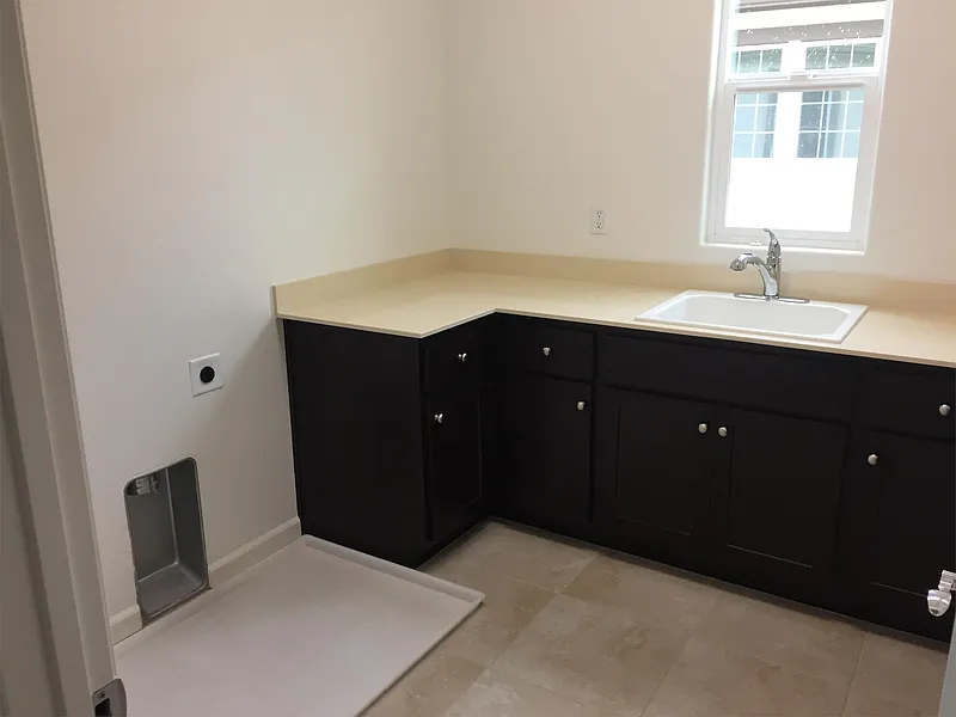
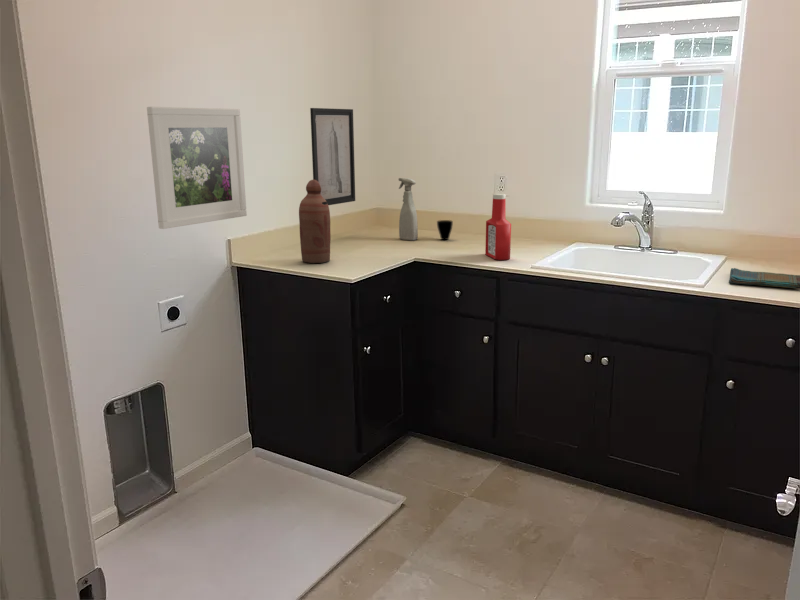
+ bottle [298,179,332,264]
+ dish towel [728,267,800,290]
+ cup [436,219,454,241]
+ spray bottle [398,177,419,241]
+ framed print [146,106,248,230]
+ wall art [309,107,356,206]
+ soap bottle [484,193,512,261]
